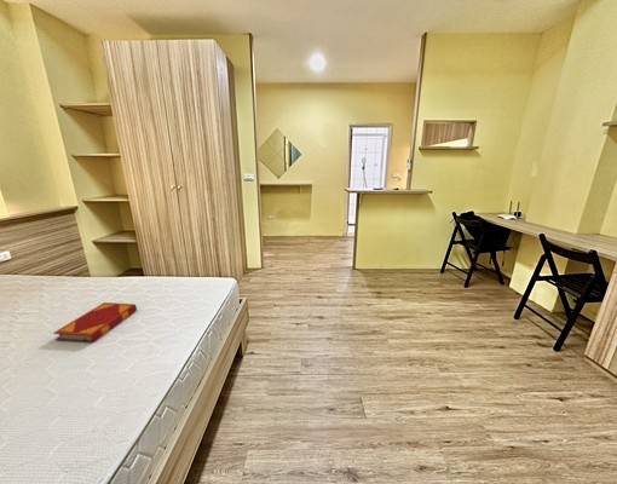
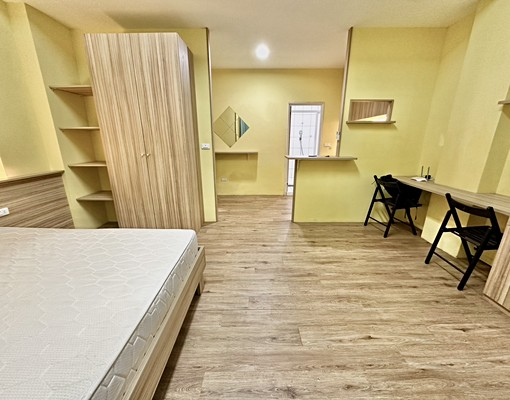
- hardback book [52,301,138,344]
